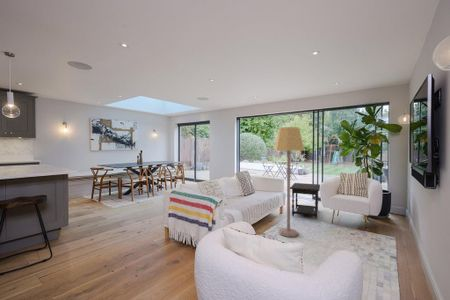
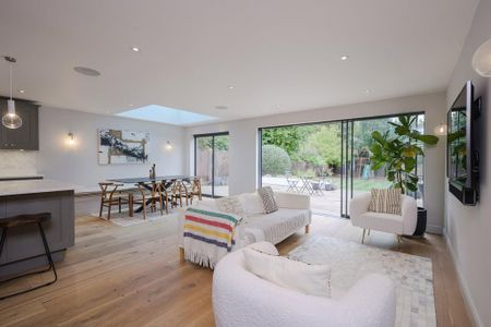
- side table [290,182,321,220]
- lamp [273,126,305,238]
